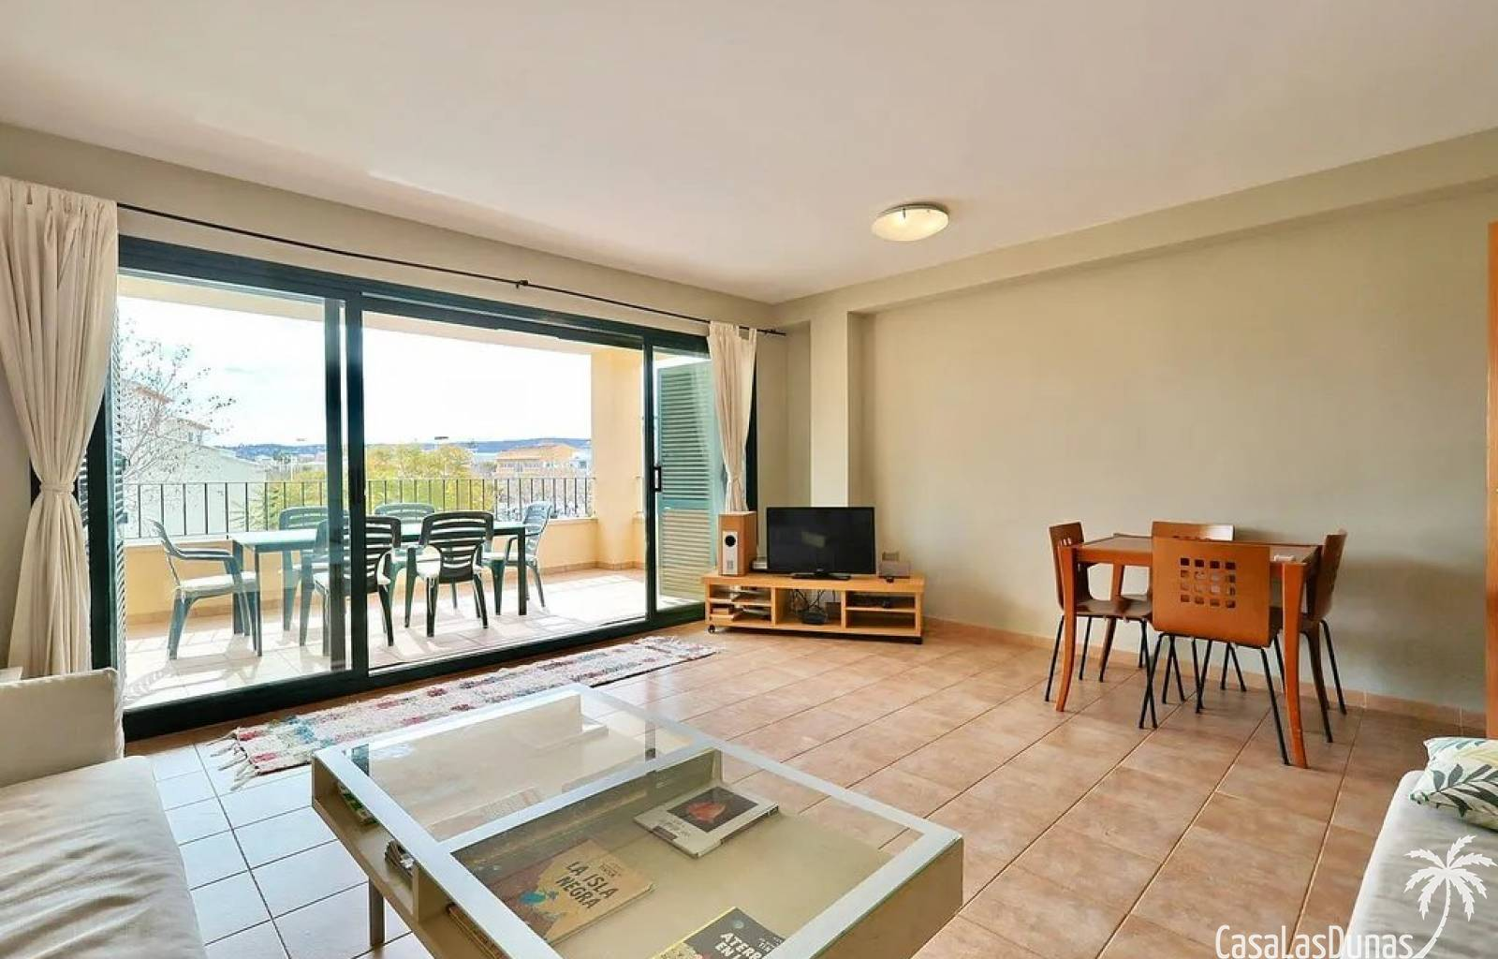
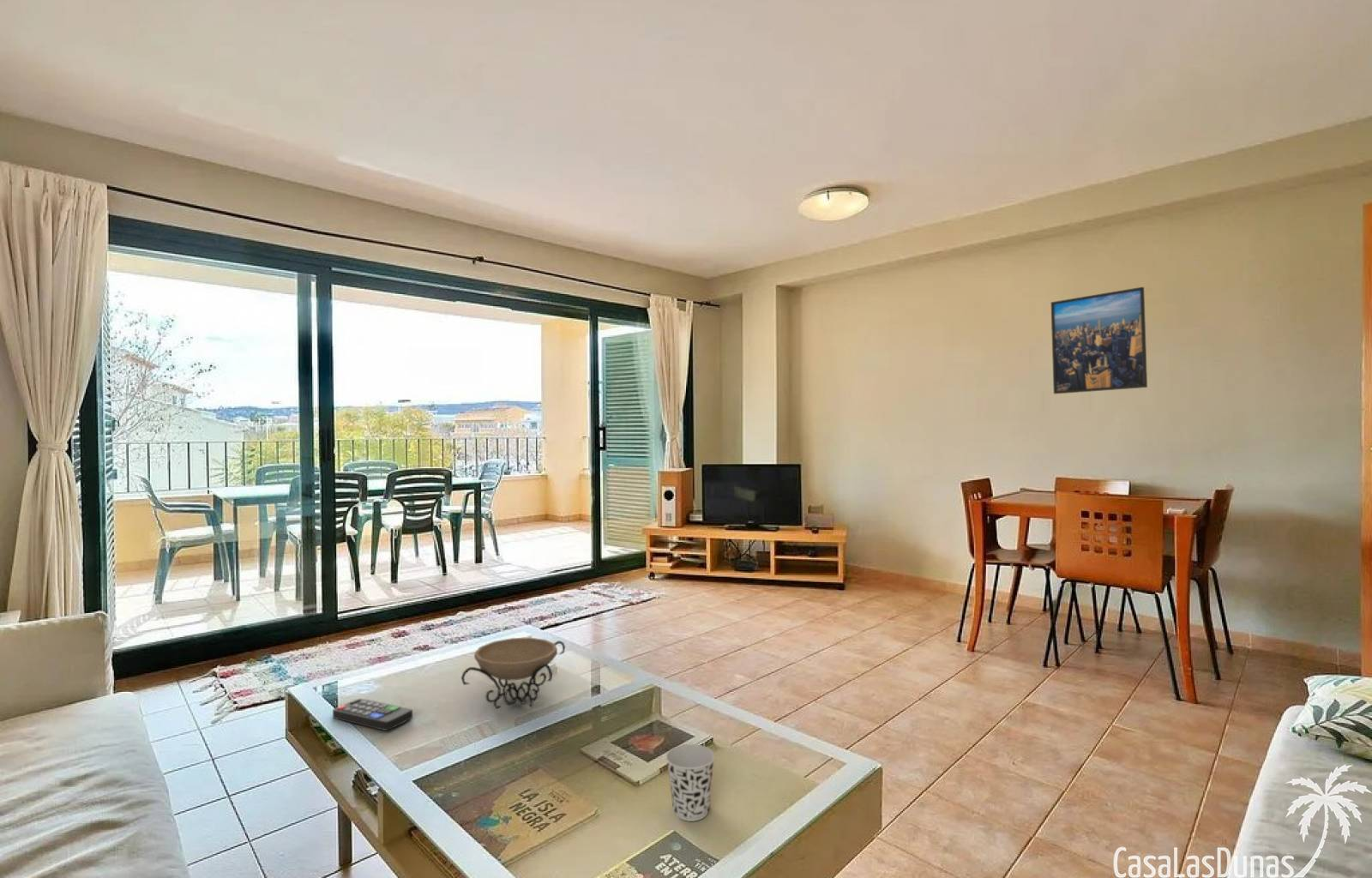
+ decorative bowl [460,637,566,709]
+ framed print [1050,286,1148,394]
+ cup [665,743,716,822]
+ remote control [332,698,413,731]
